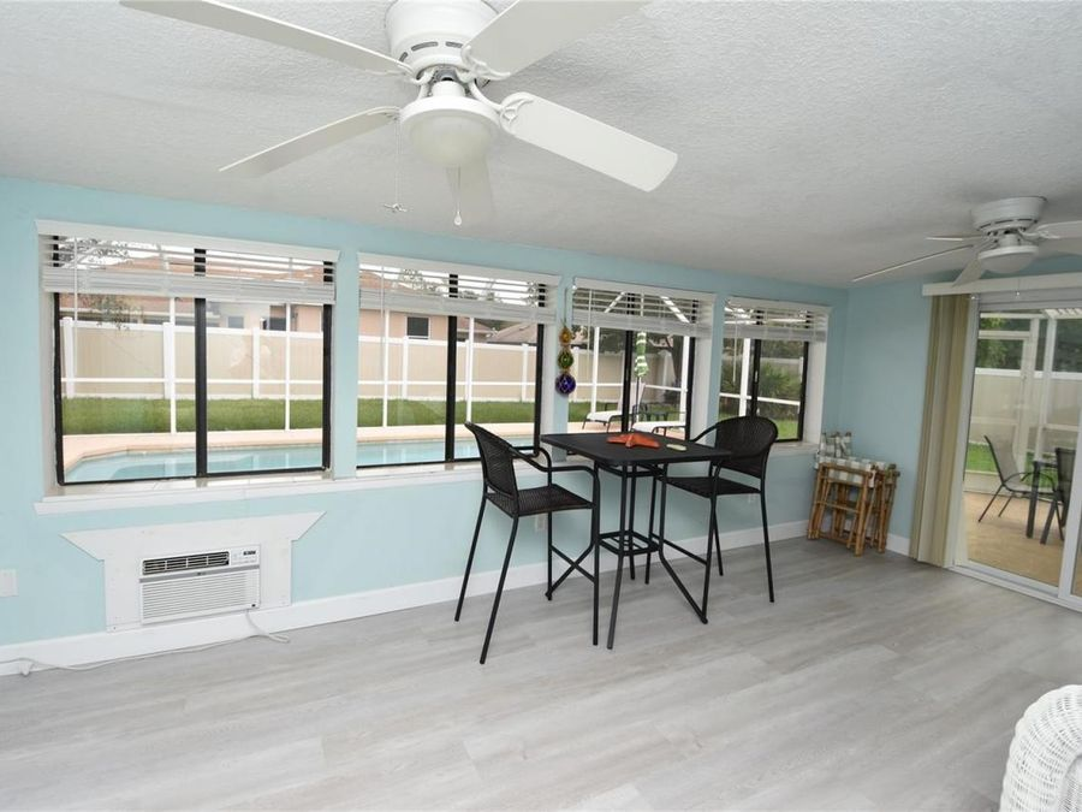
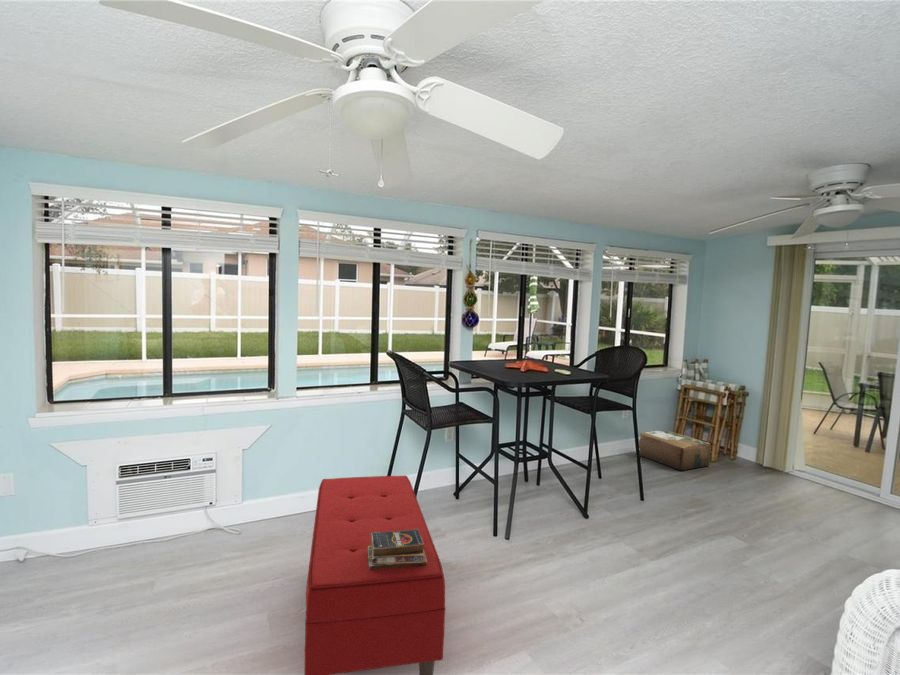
+ cardboard box [638,429,712,471]
+ books [368,529,427,569]
+ bench [304,475,447,675]
